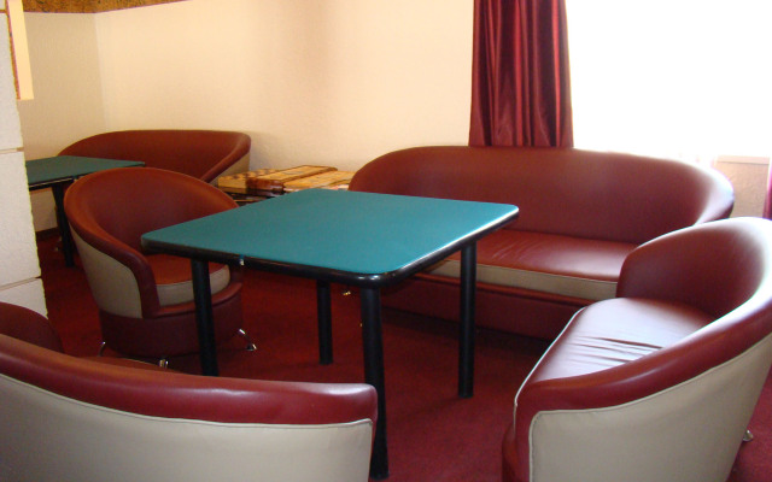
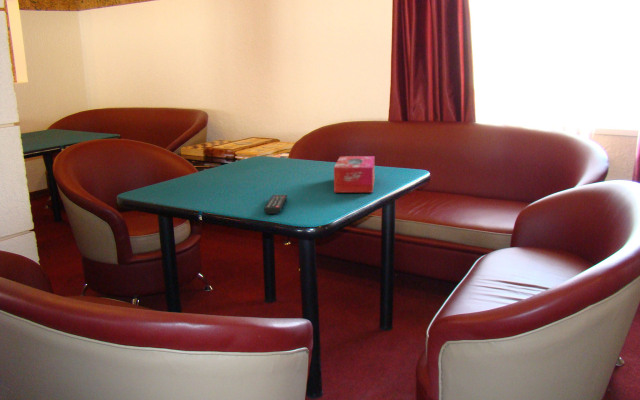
+ remote control [263,194,288,215]
+ tissue box [333,155,375,193]
